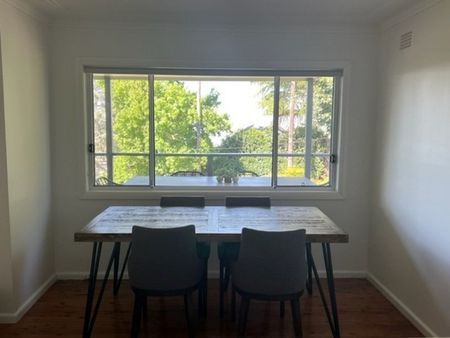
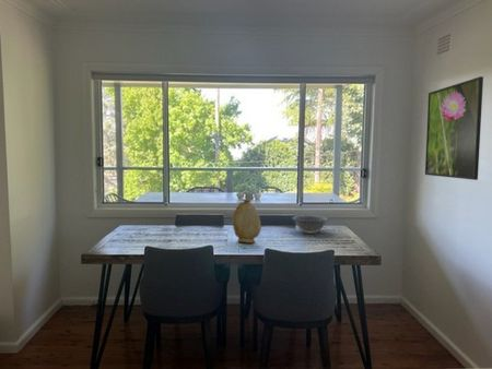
+ decorative bowl [291,214,329,235]
+ vase [232,198,262,245]
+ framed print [424,75,484,181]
